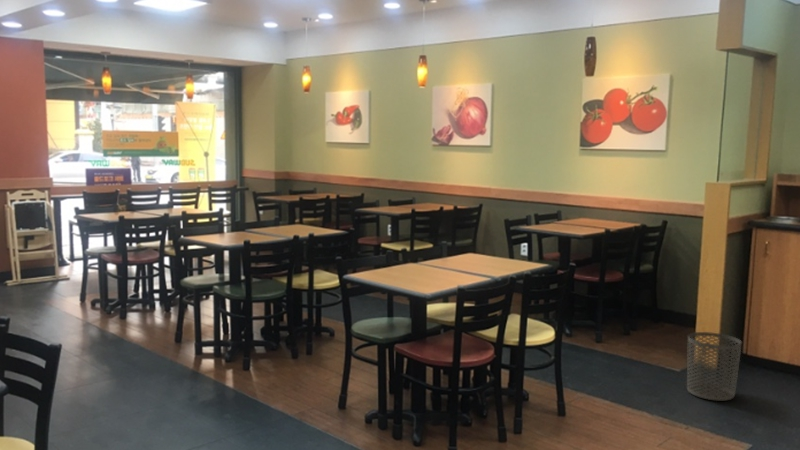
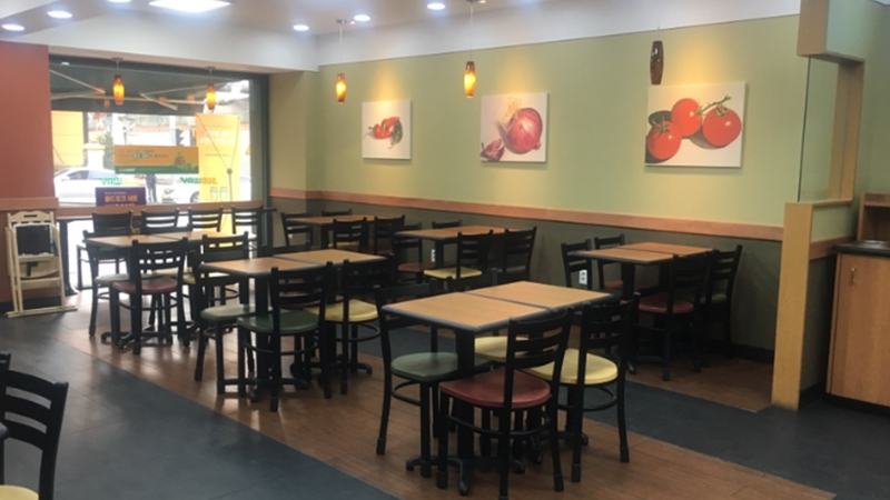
- waste bin [686,331,743,402]
